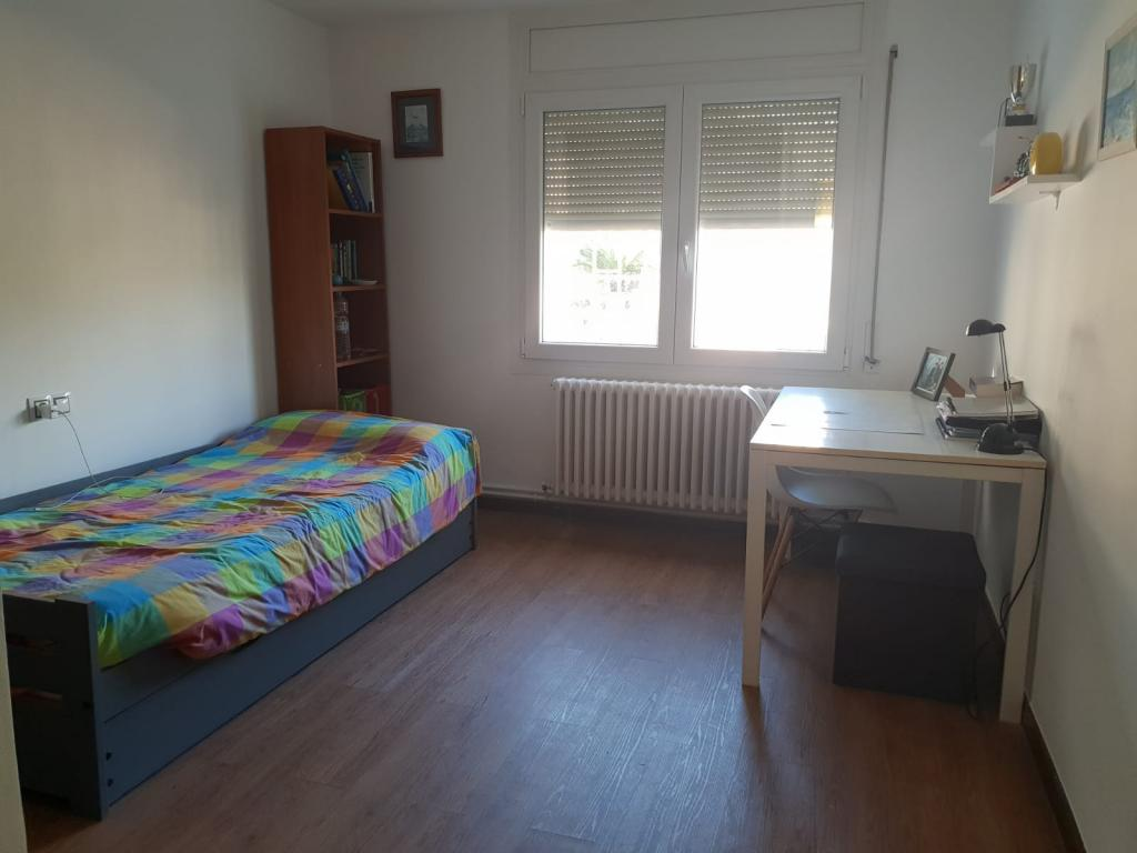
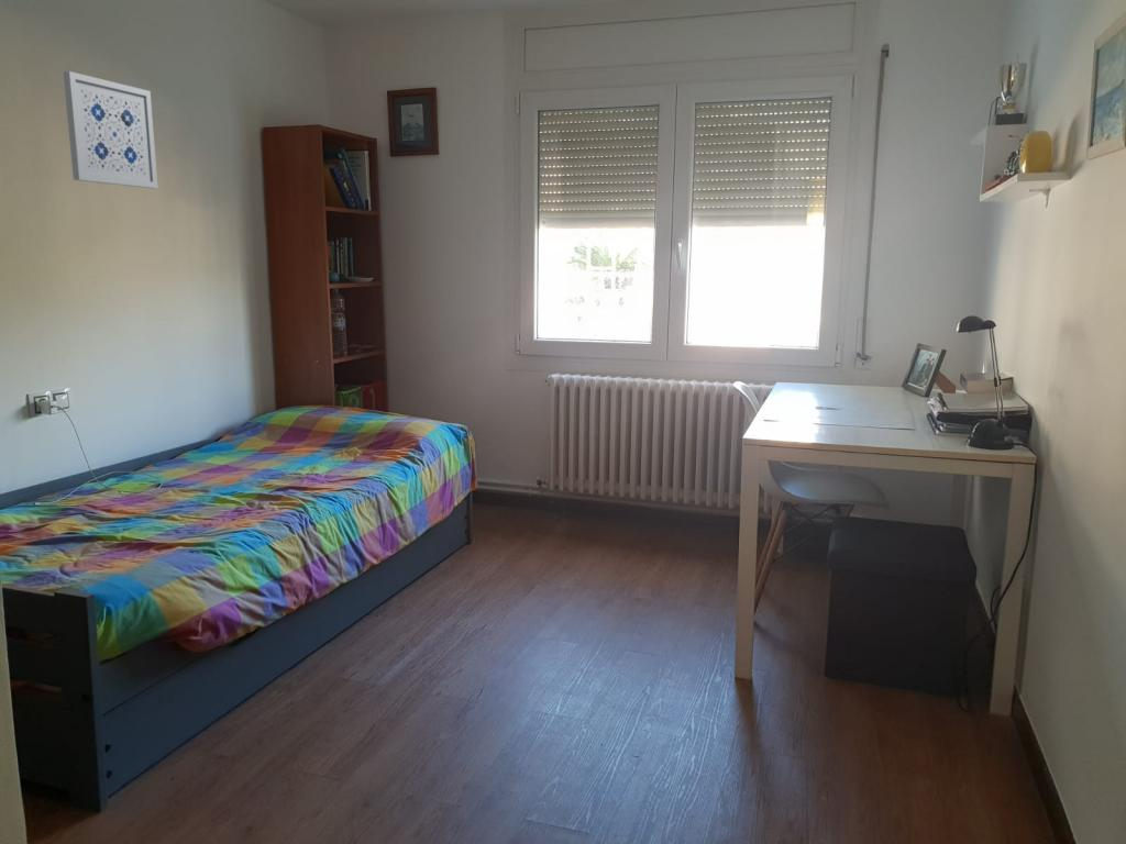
+ wall art [62,70,158,189]
